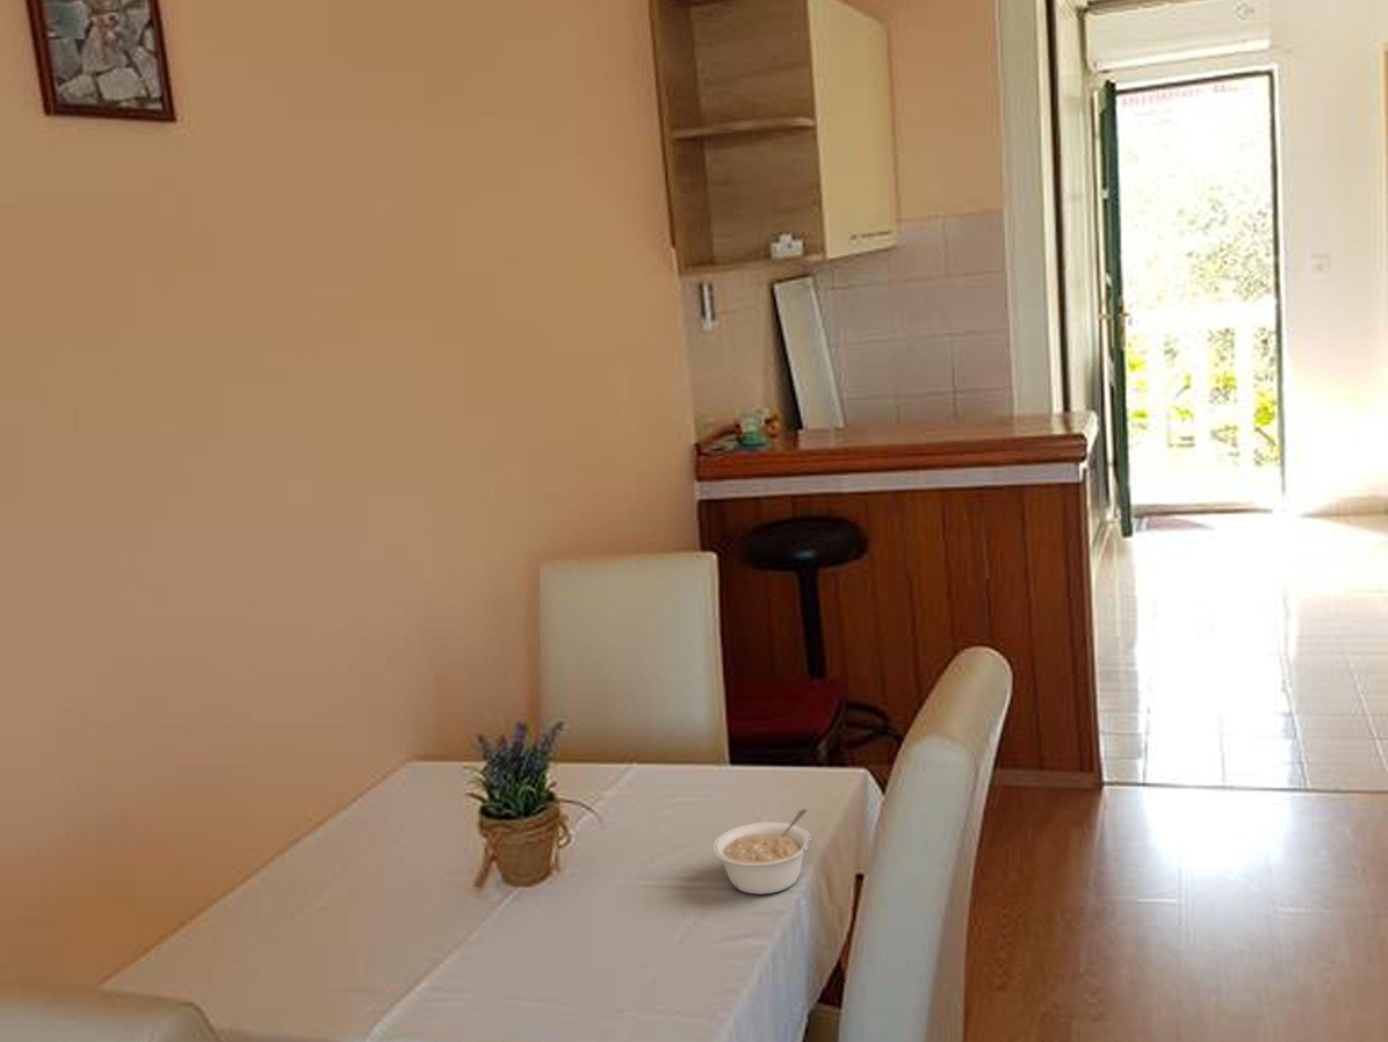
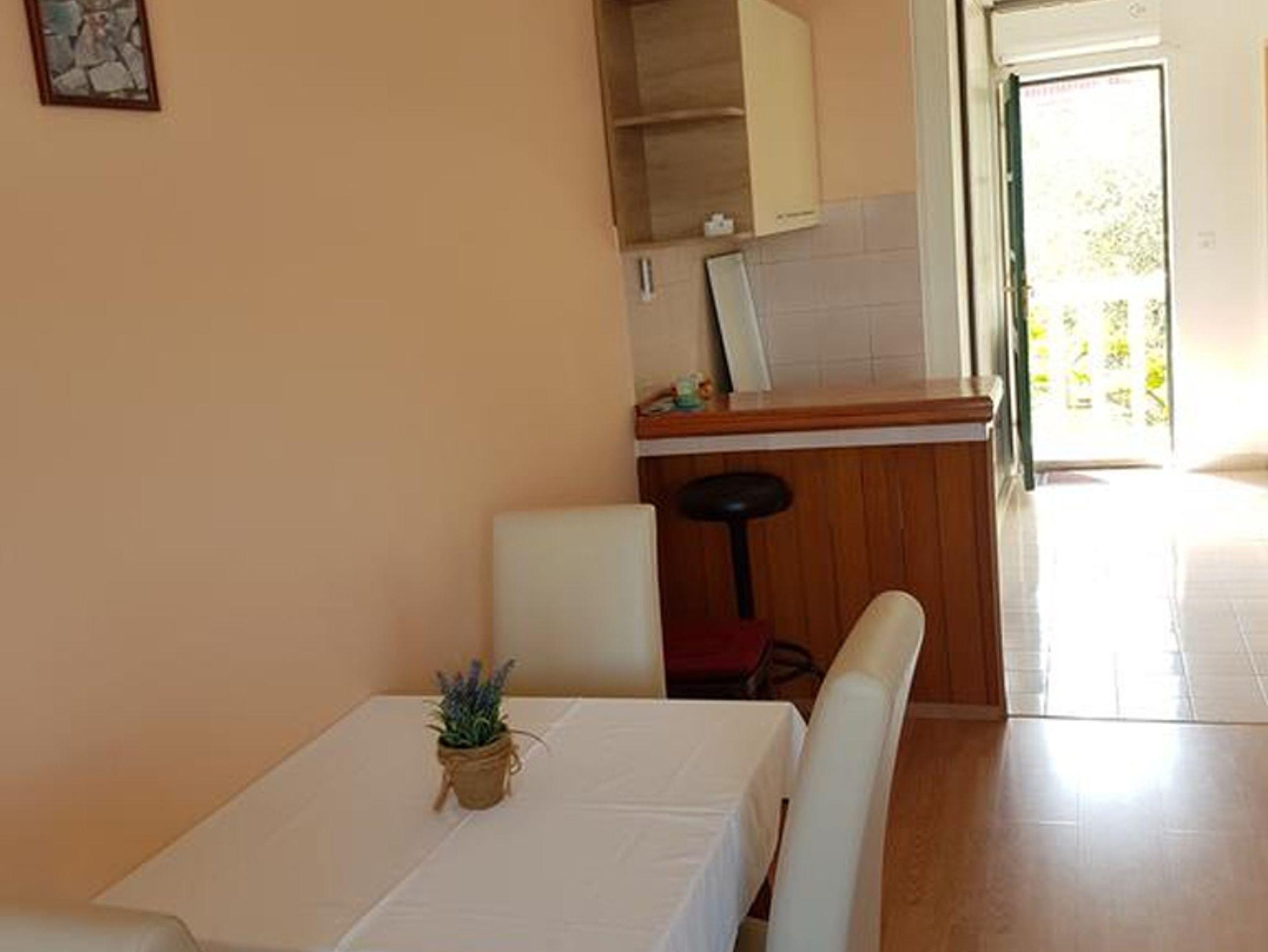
- legume [713,809,812,895]
